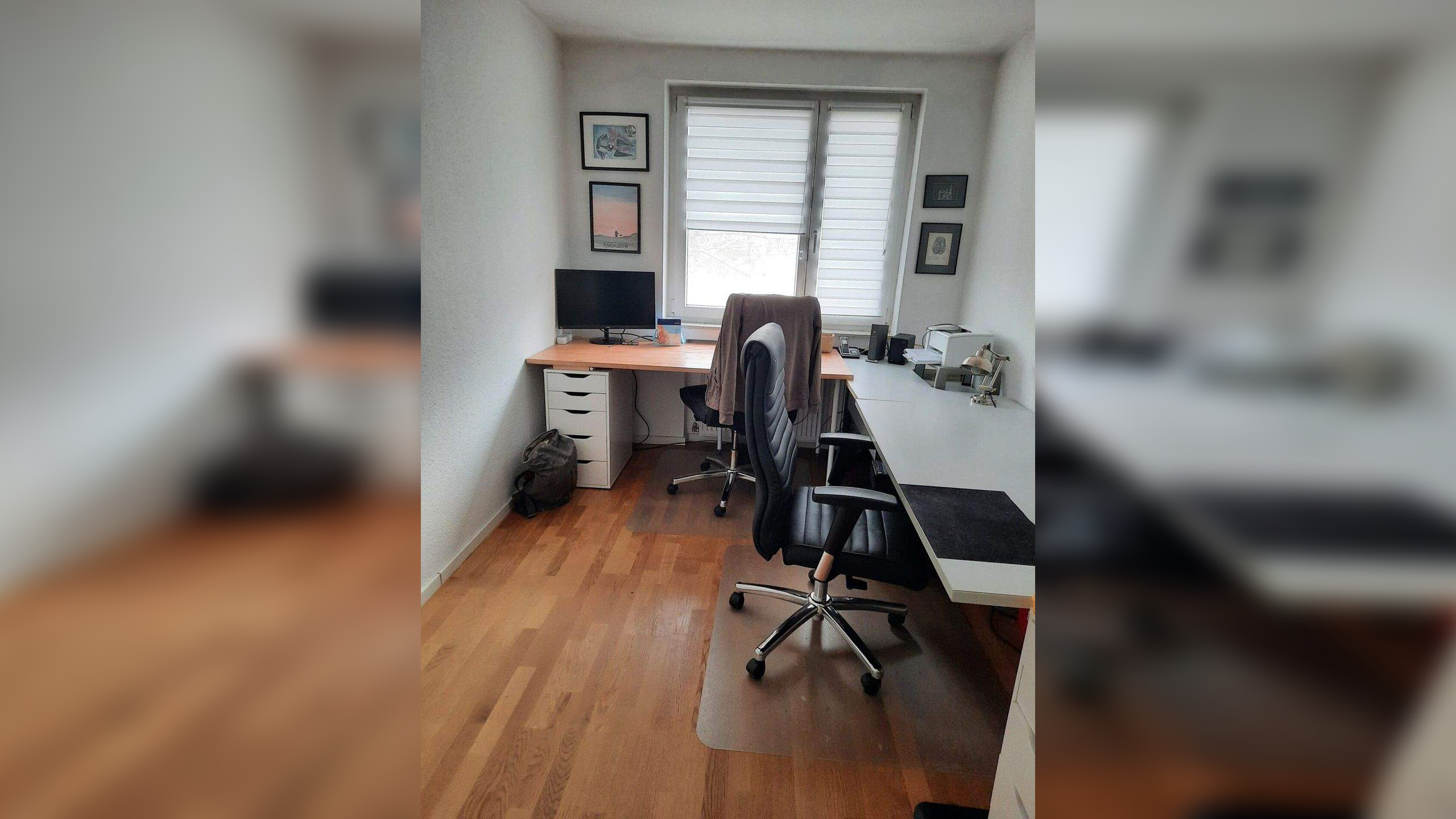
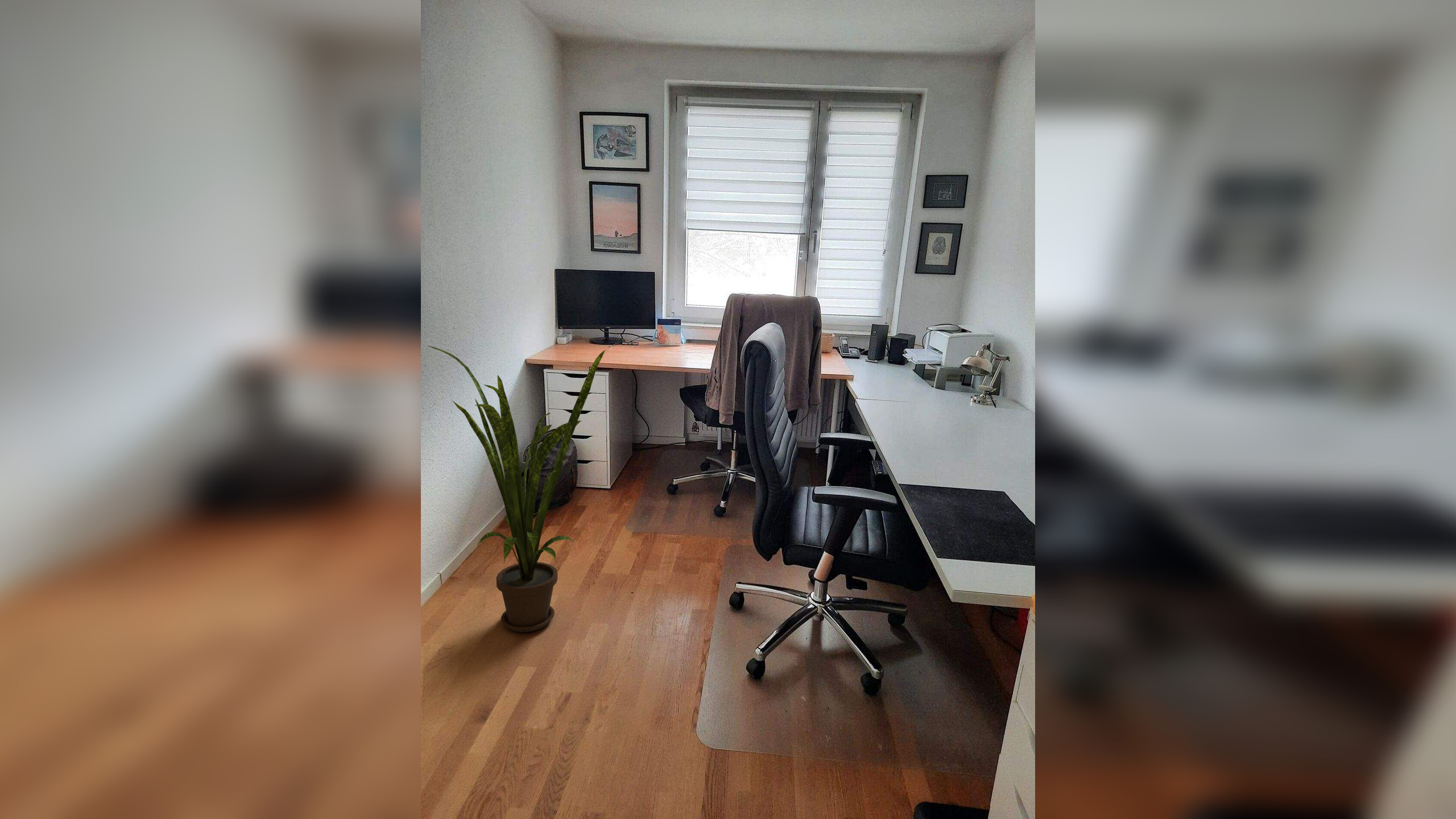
+ house plant [428,345,607,632]
